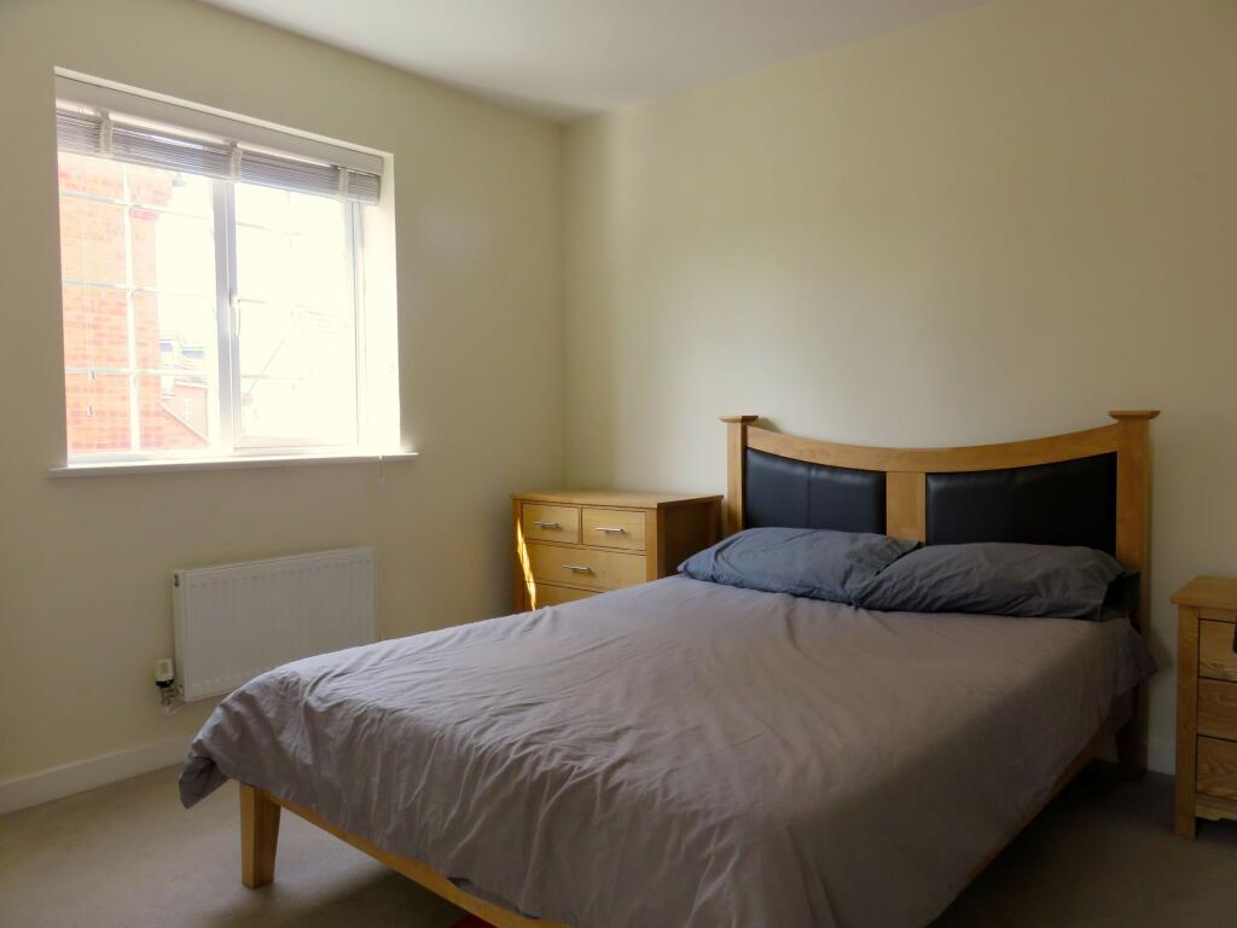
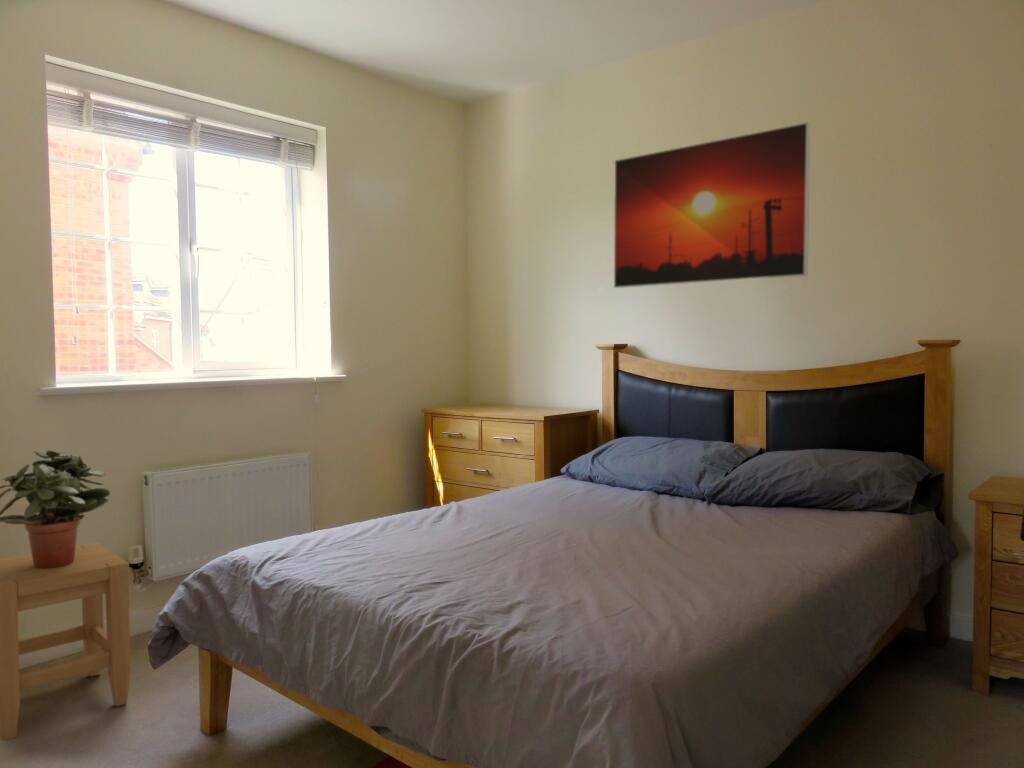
+ stool [0,541,132,742]
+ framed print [613,121,811,289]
+ potted plant [0,450,111,569]
